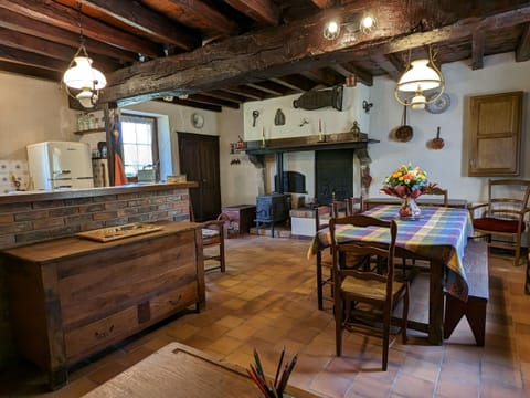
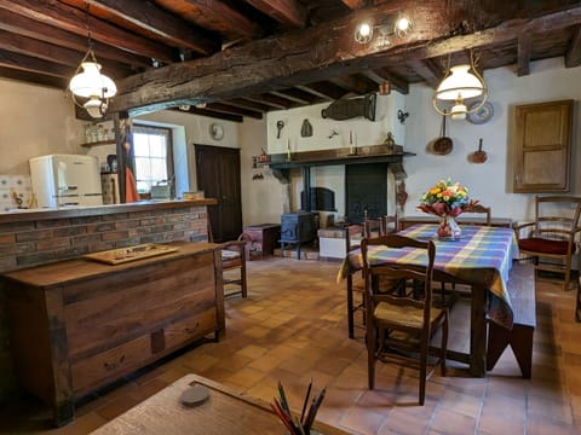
+ coaster [179,384,211,407]
